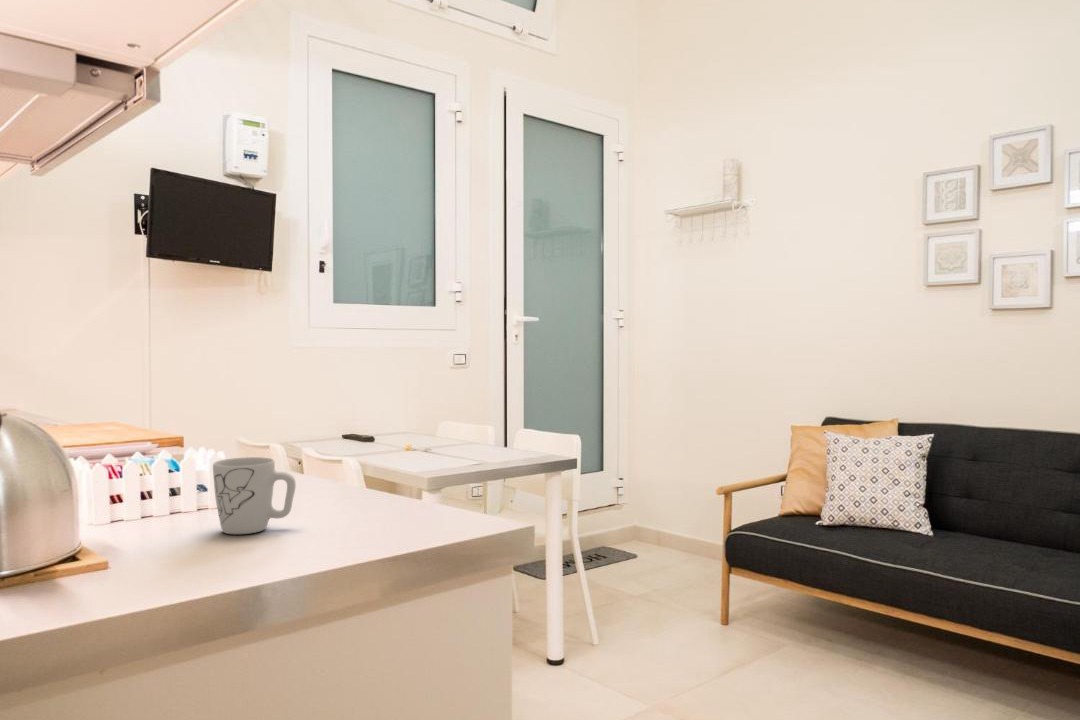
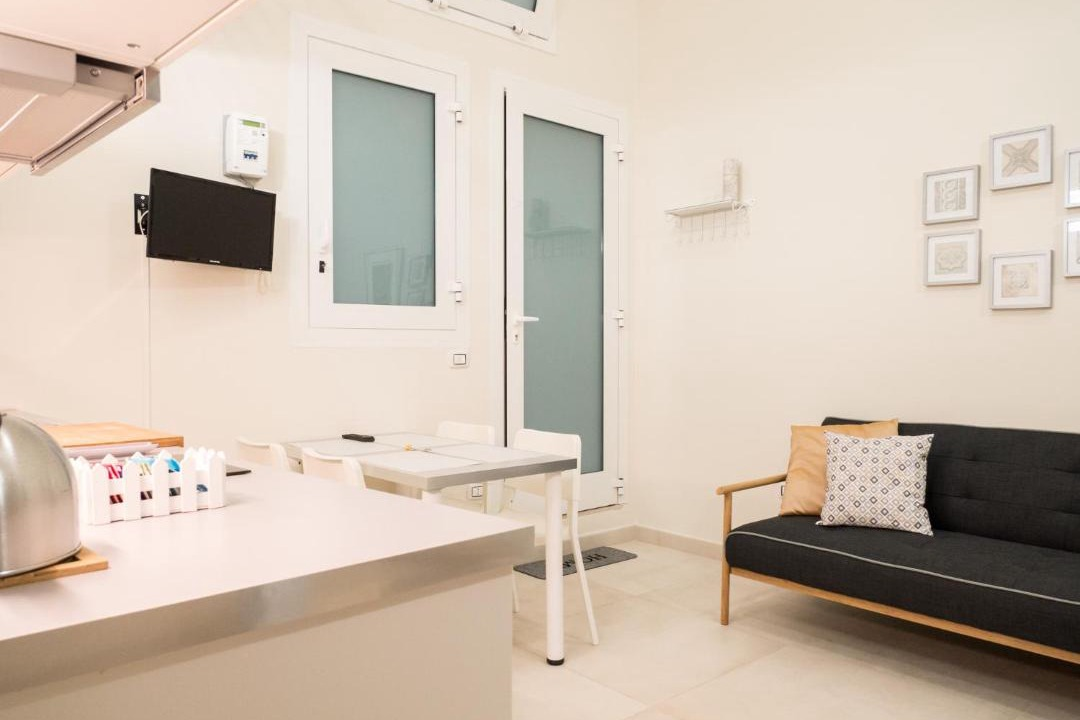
- mug [212,456,297,535]
